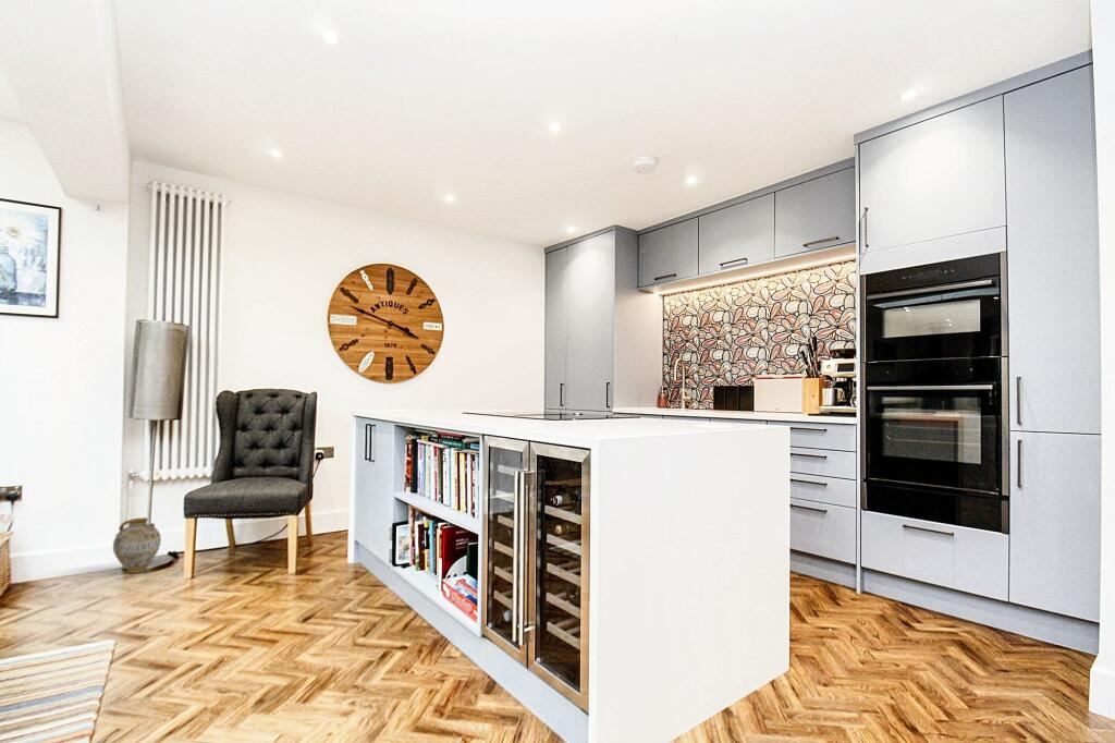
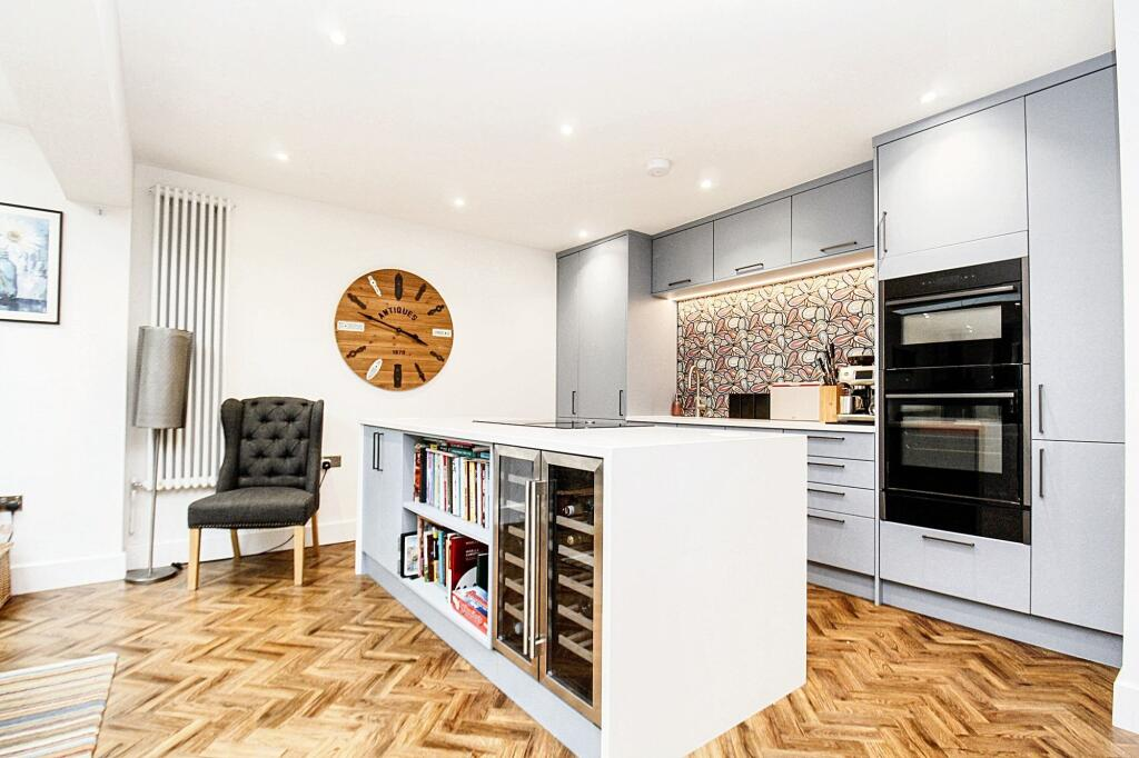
- ceramic jug [112,516,162,574]
